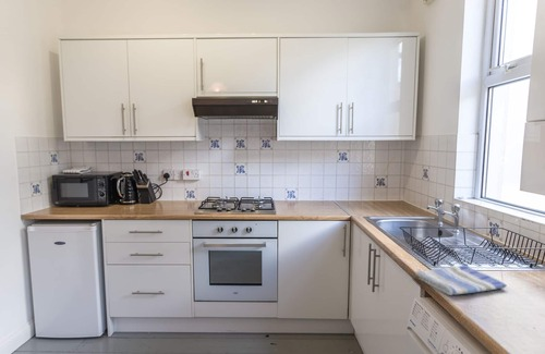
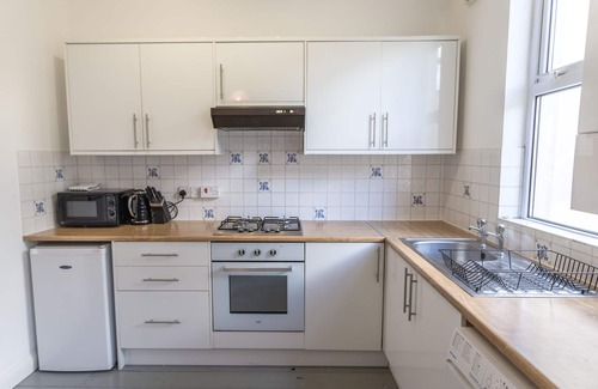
- dish towel [414,265,508,296]
